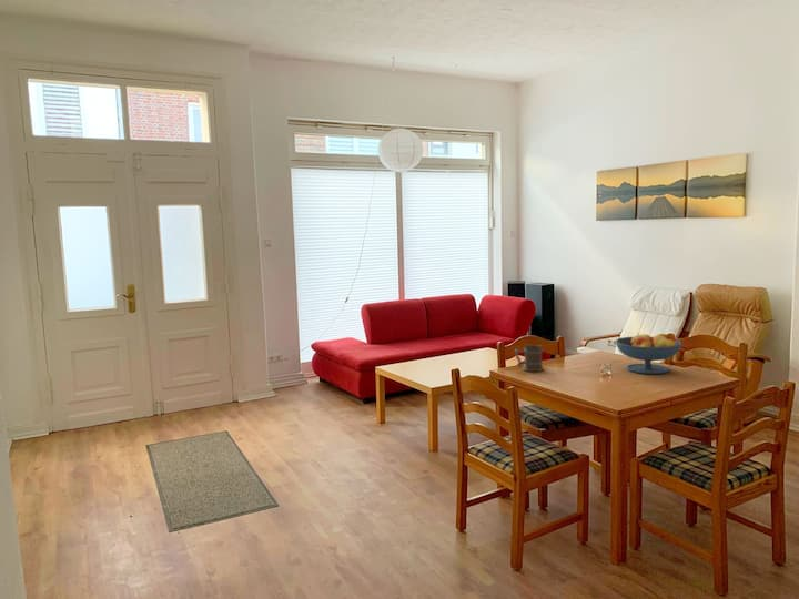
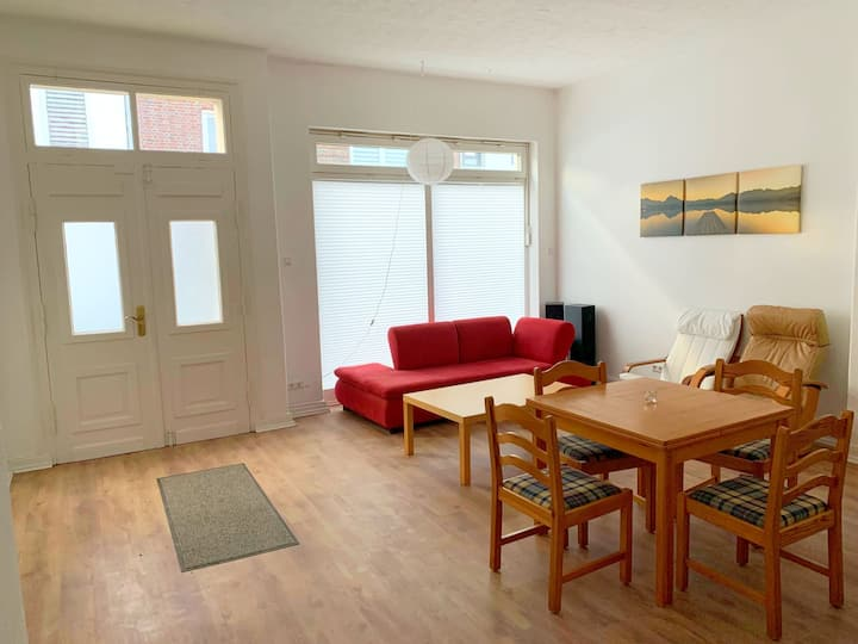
- mug [514,343,545,373]
- fruit bowl [614,332,682,375]
